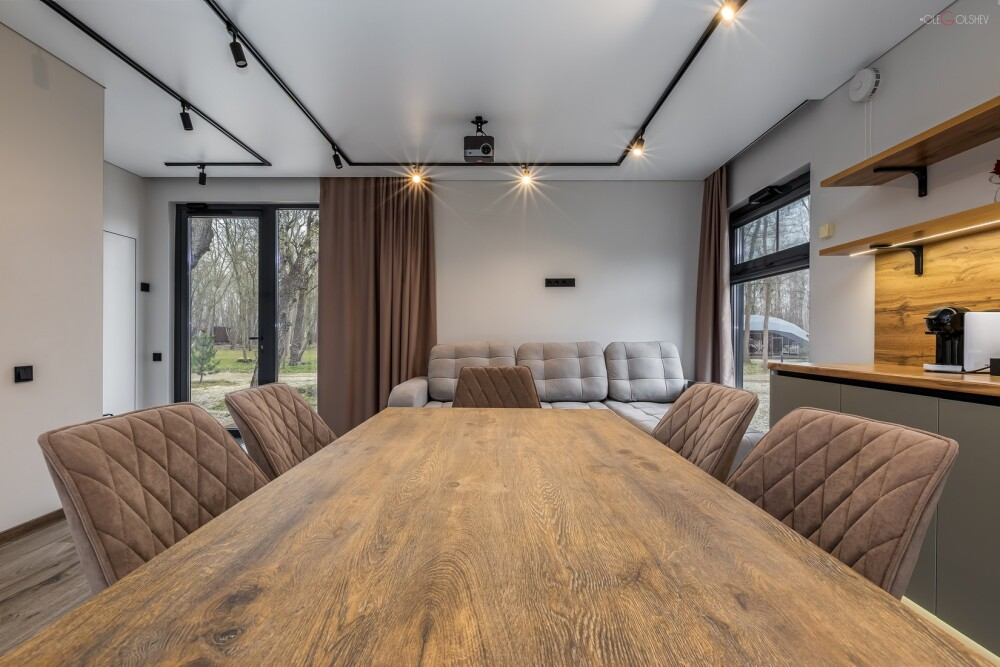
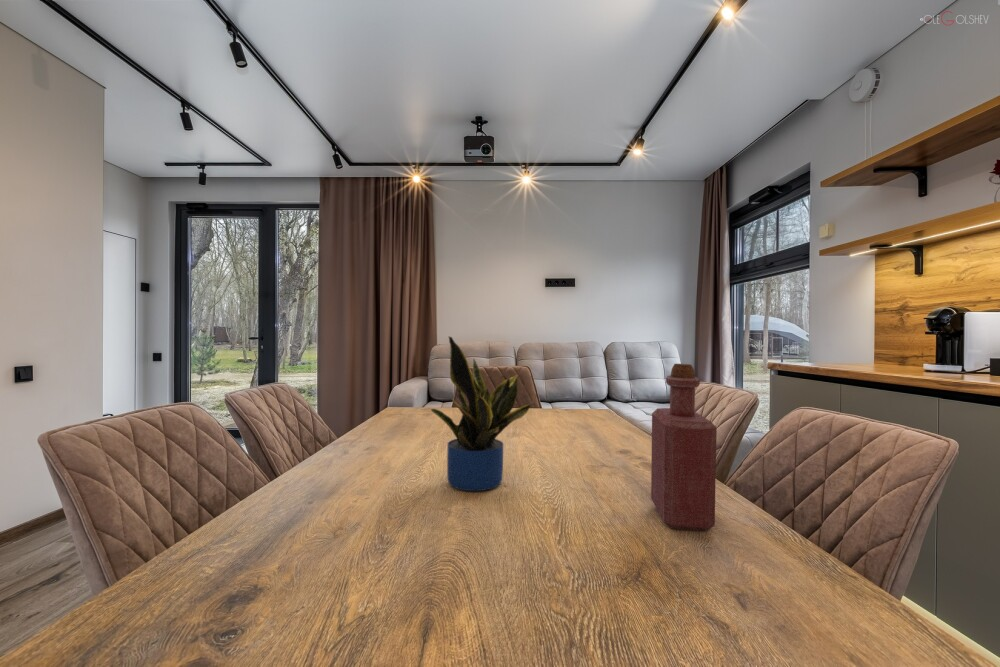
+ bottle [650,363,718,531]
+ potted plant [430,335,532,492]
